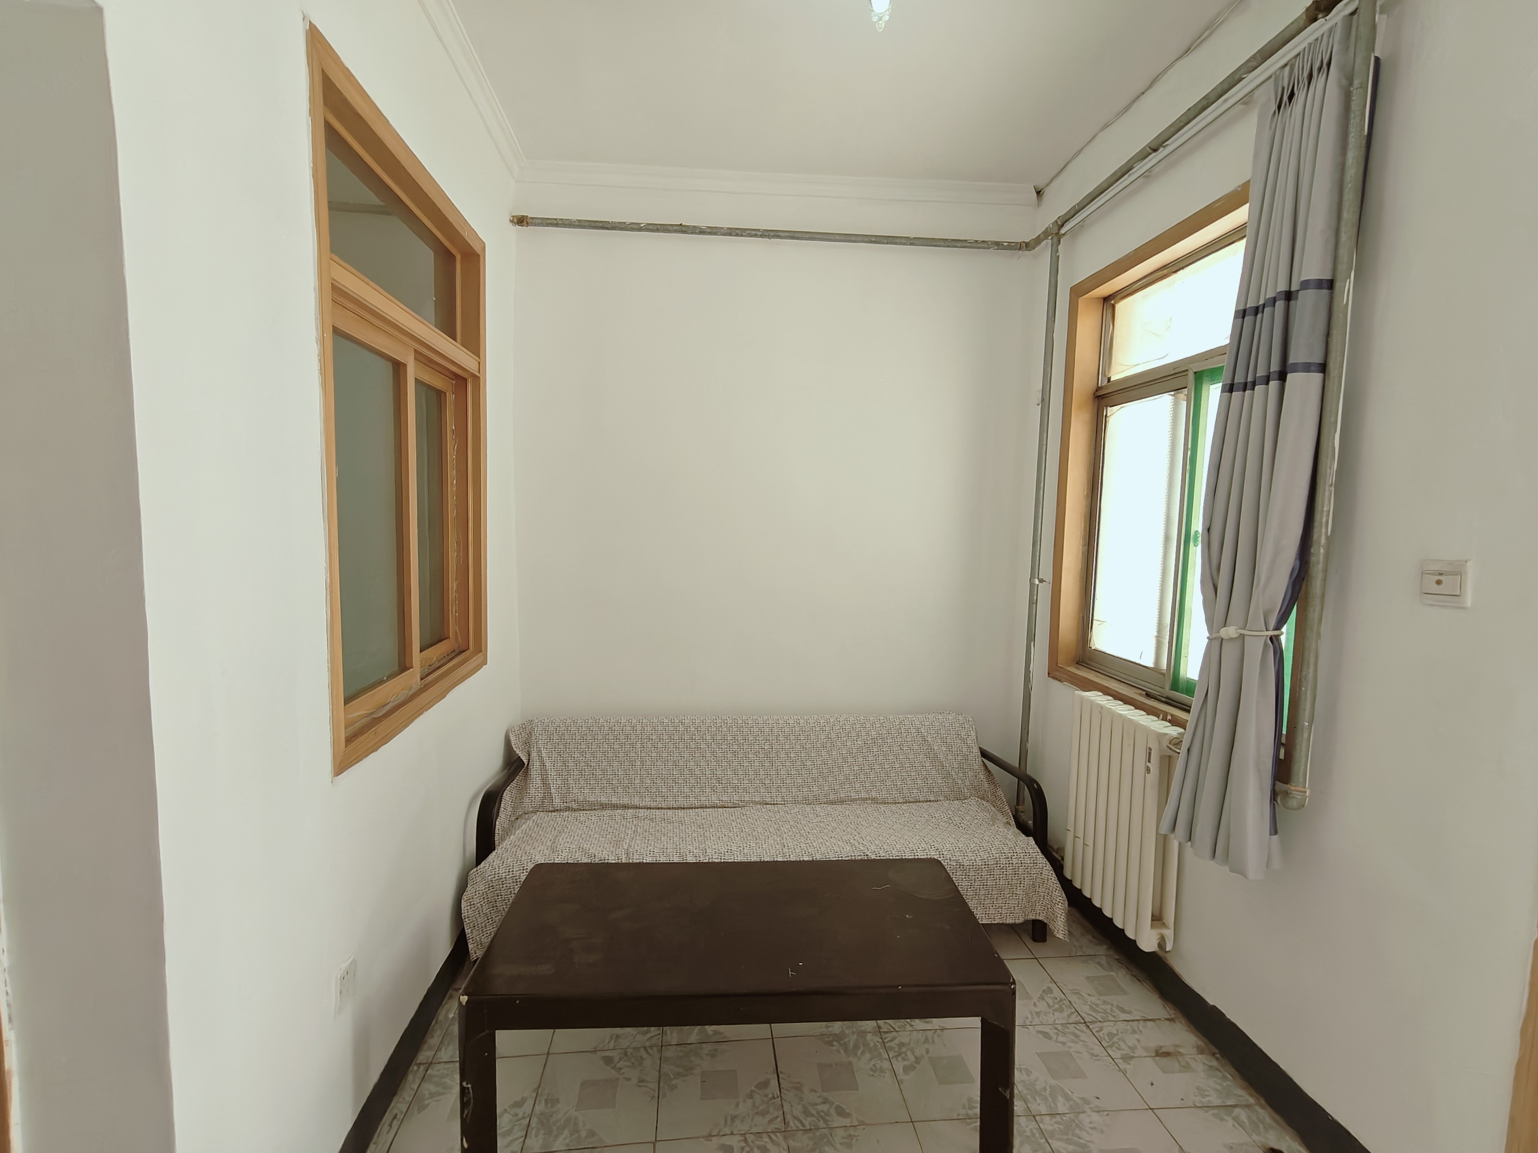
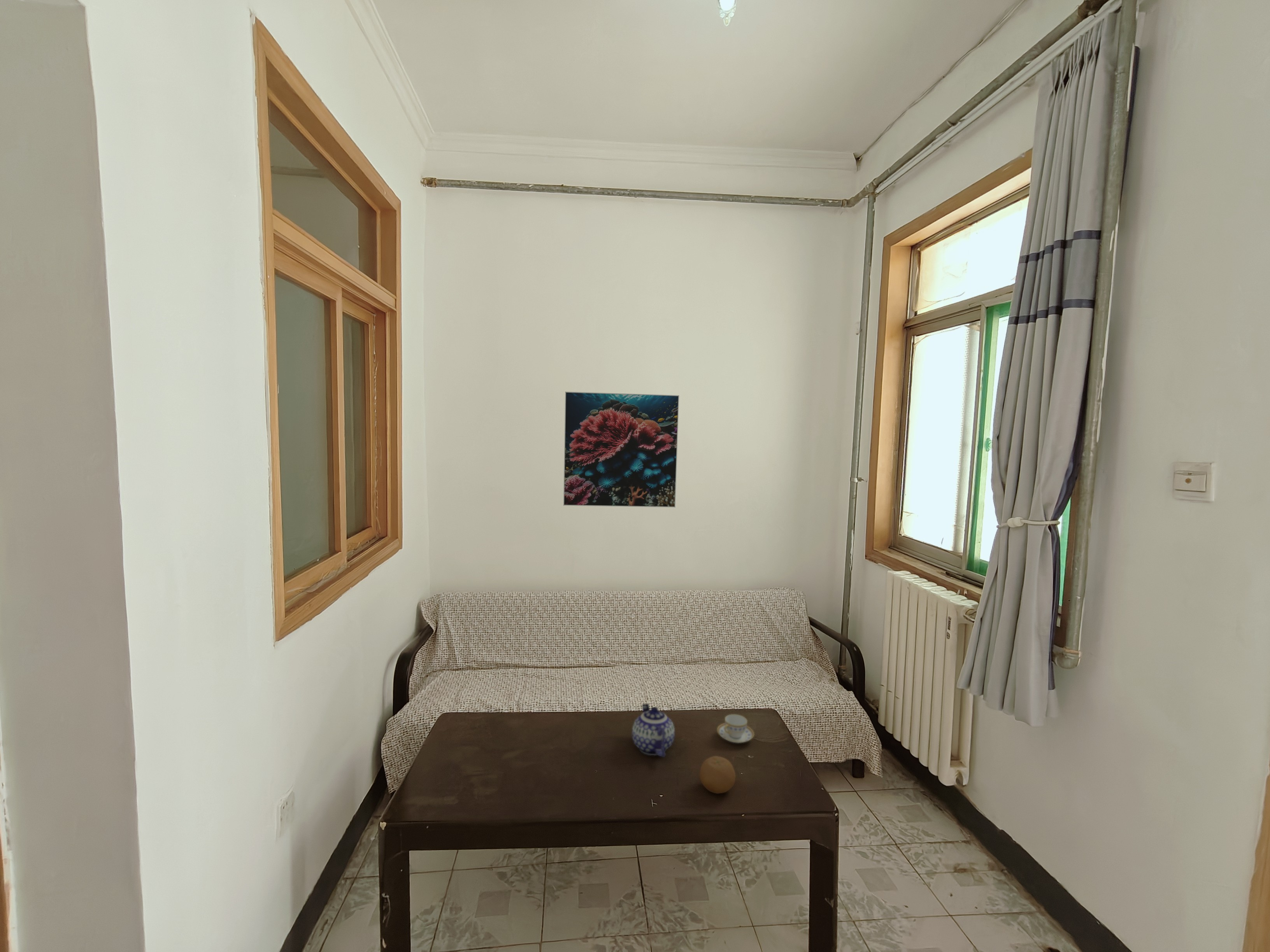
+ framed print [563,391,679,508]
+ teapot [632,703,675,758]
+ teacup [717,714,754,744]
+ fruit [699,756,736,794]
